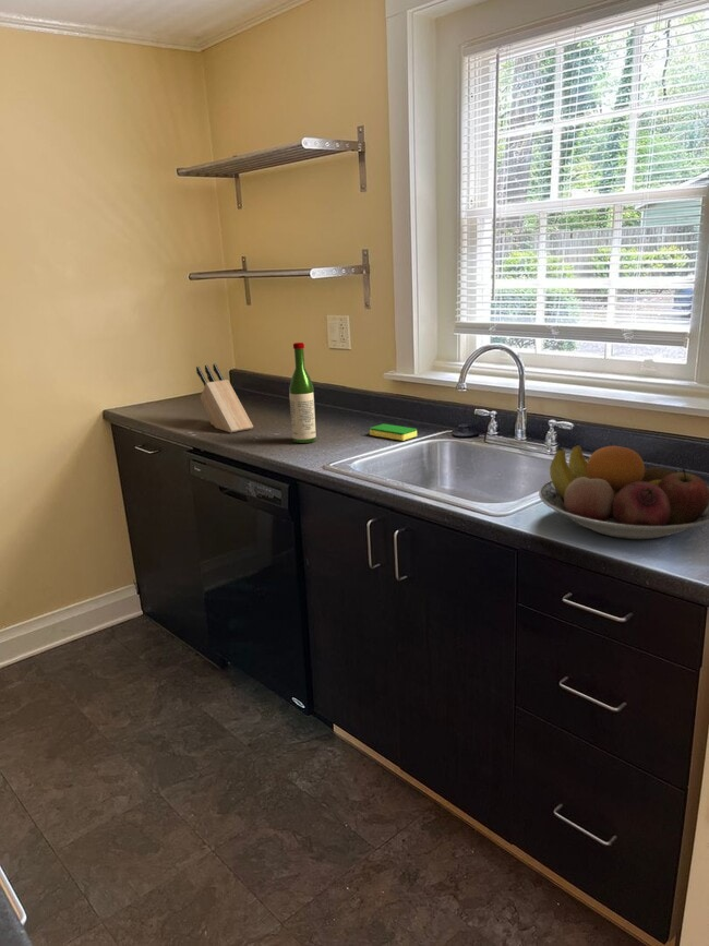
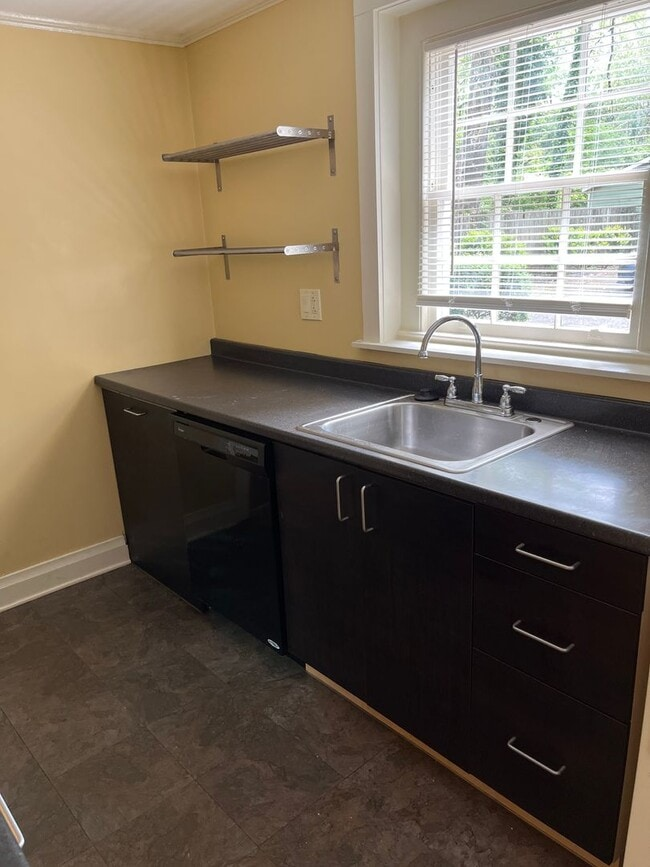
- fruit bowl [538,444,709,540]
- wine bottle [288,342,317,444]
- knife block [195,362,254,433]
- dish sponge [369,423,418,442]
